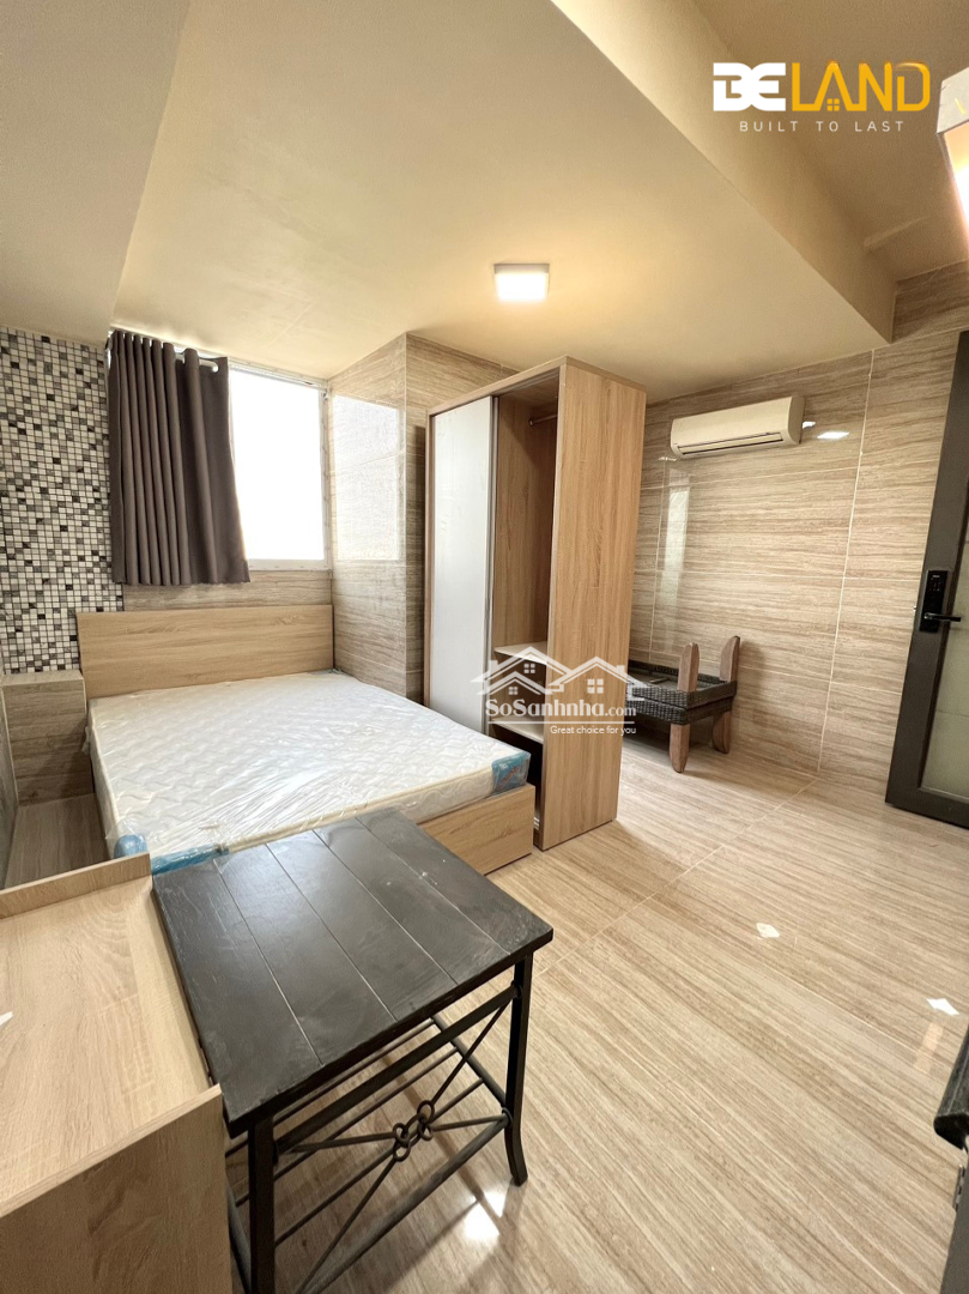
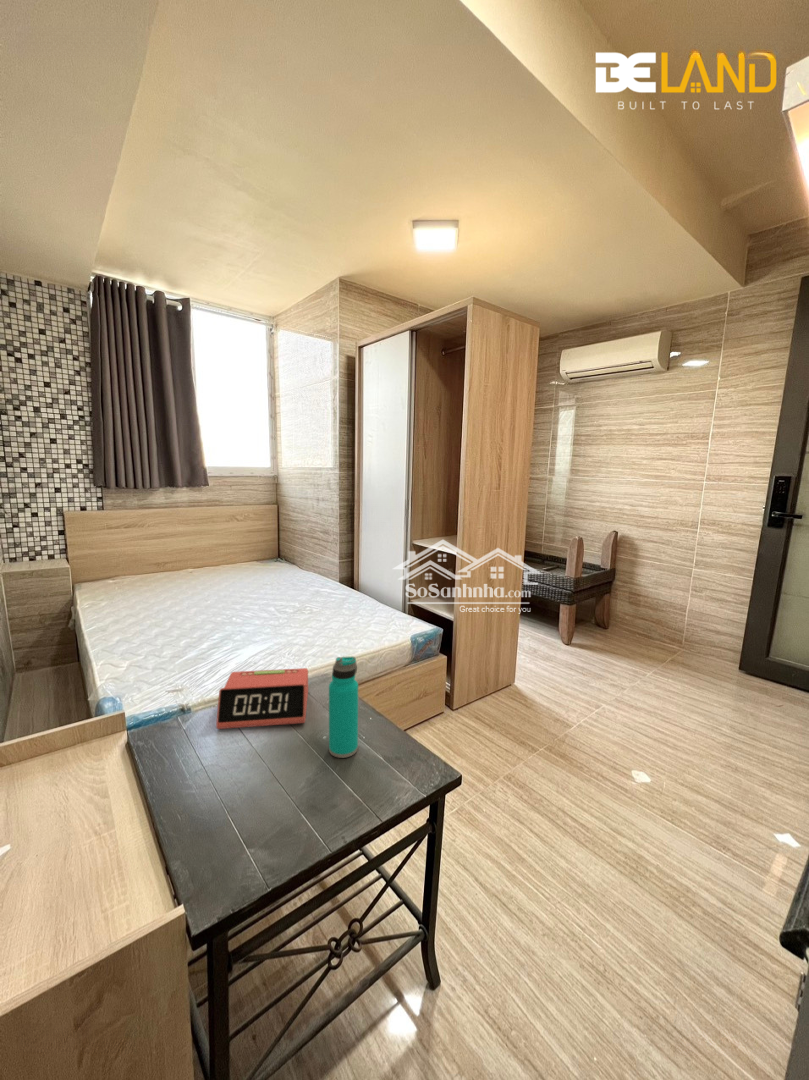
+ water bottle [328,655,359,759]
+ alarm clock [215,667,309,730]
